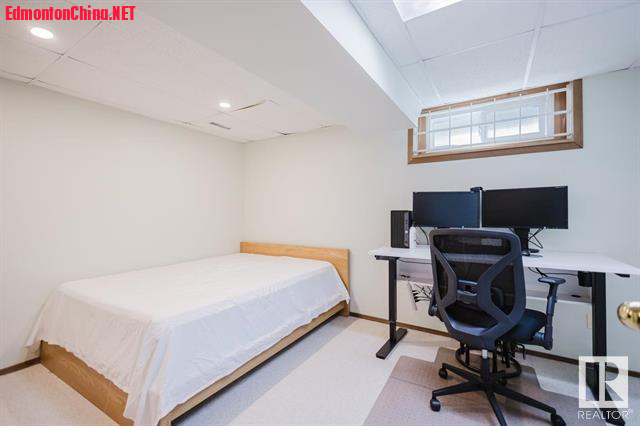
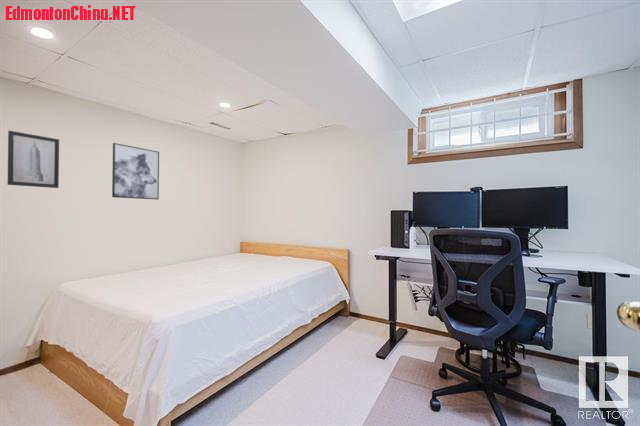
+ wall art [6,130,60,189]
+ wall art [111,142,160,201]
